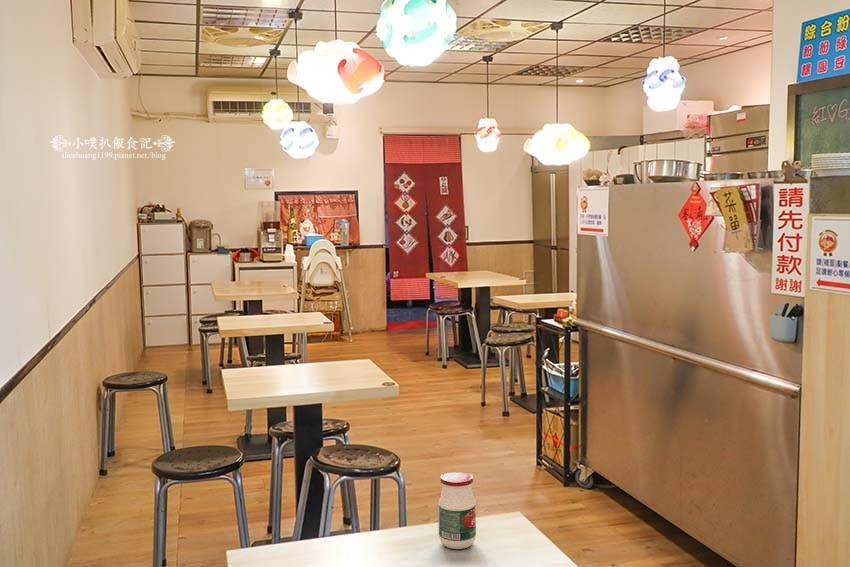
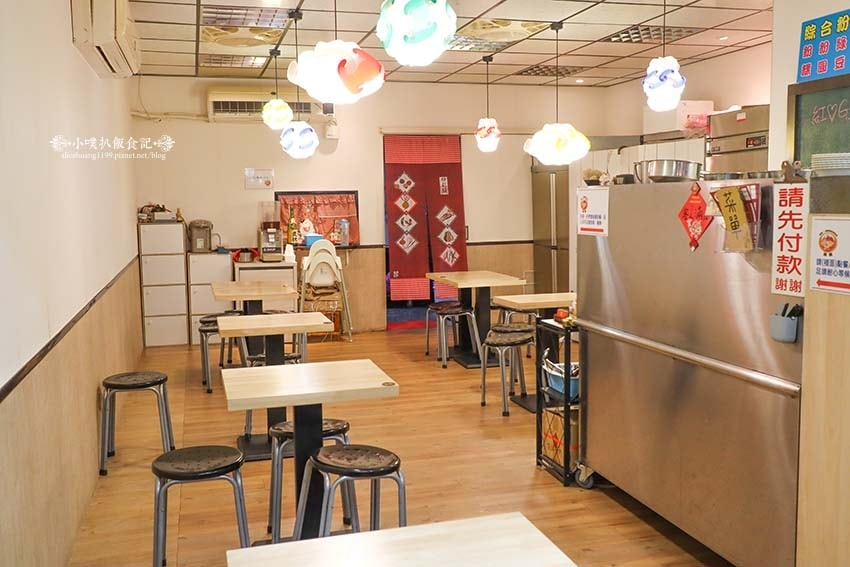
- jar [437,470,477,550]
